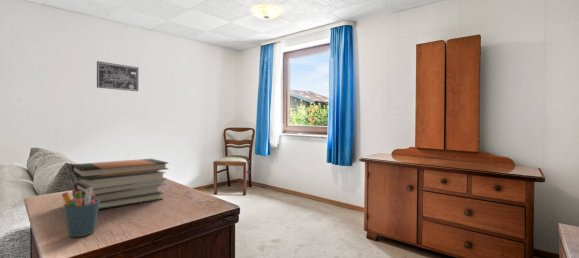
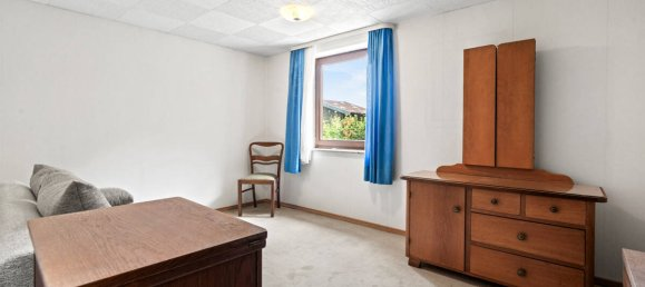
- book stack [70,158,169,210]
- pen holder [61,188,100,238]
- wall art [96,60,139,92]
